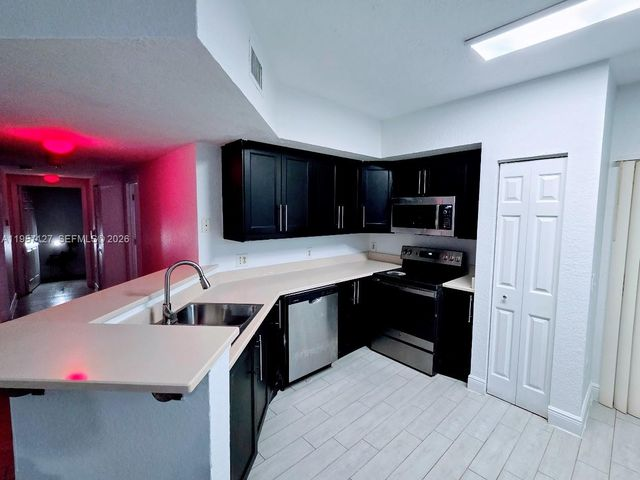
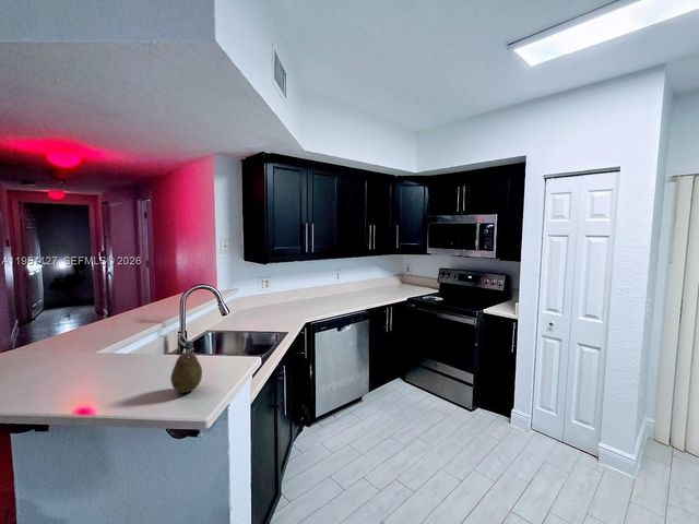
+ fruit [169,350,203,394]
